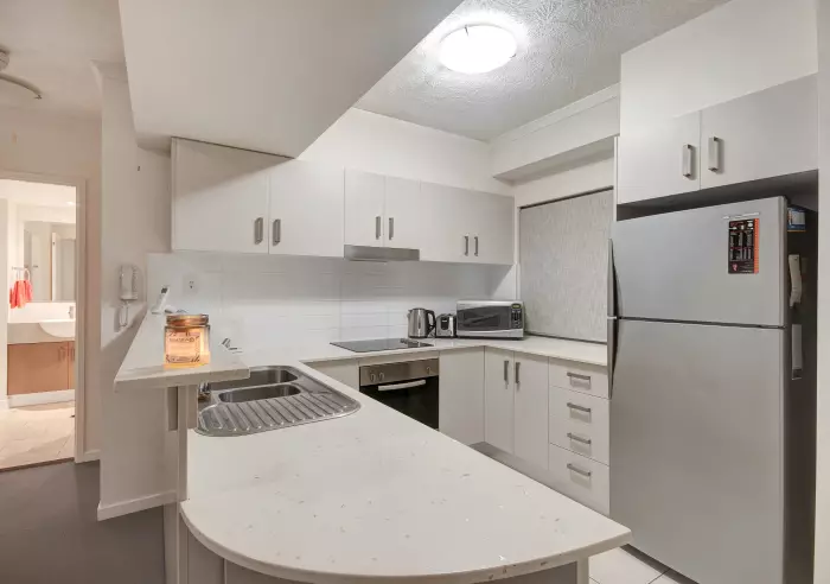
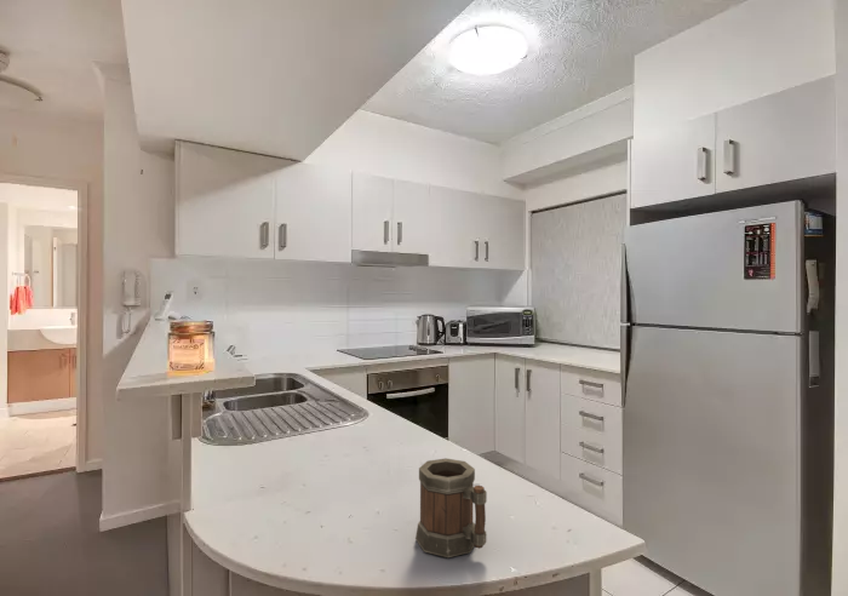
+ mug [414,457,488,558]
